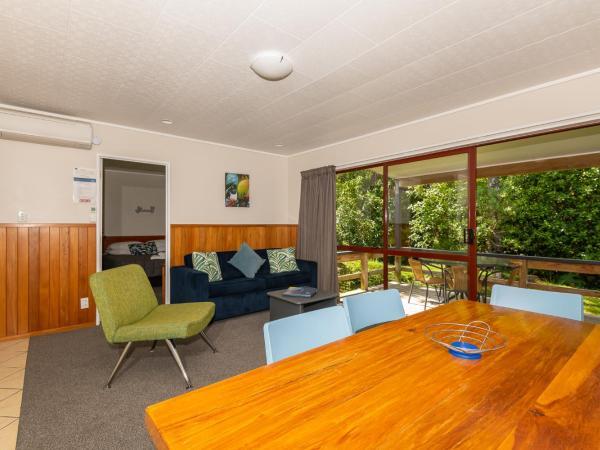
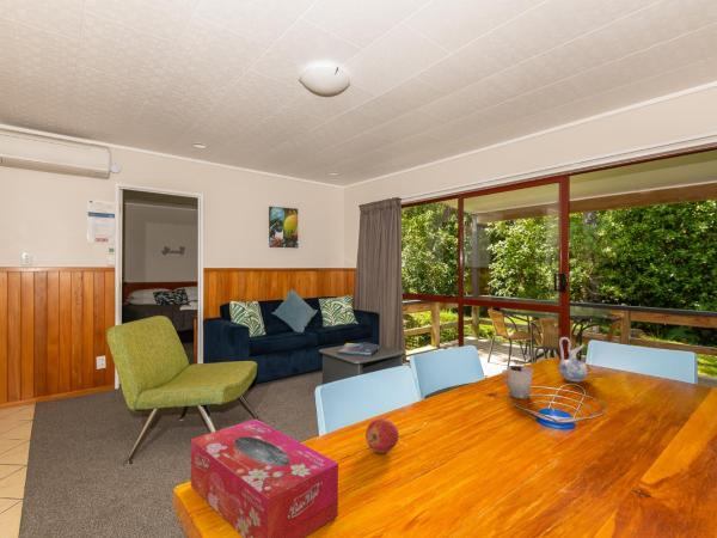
+ apple [364,417,400,454]
+ tissue box [190,417,339,538]
+ cup [501,365,534,401]
+ ceramic pitcher [558,336,589,383]
